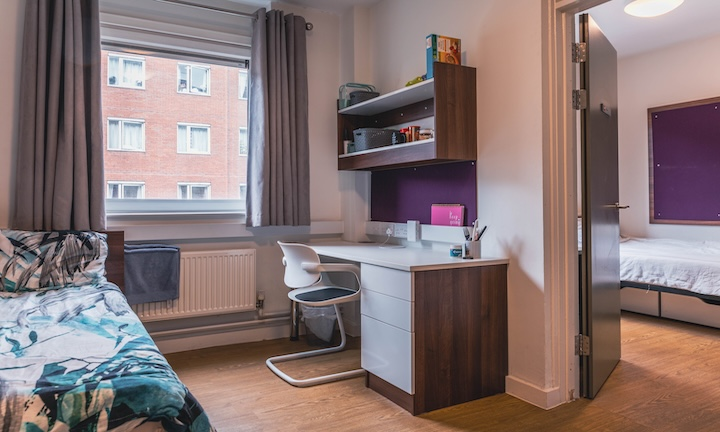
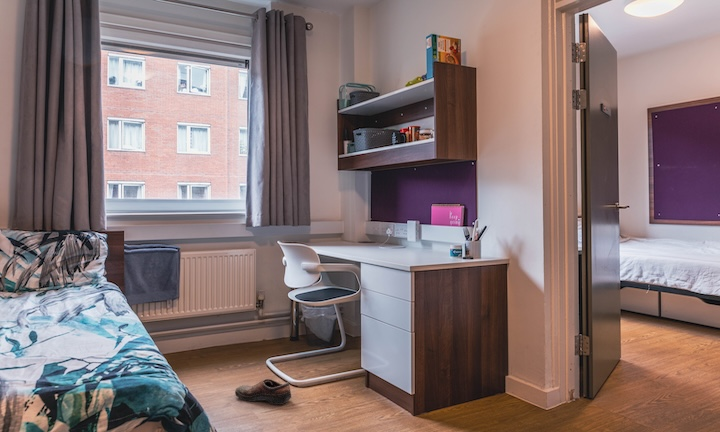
+ shoe [234,378,292,405]
